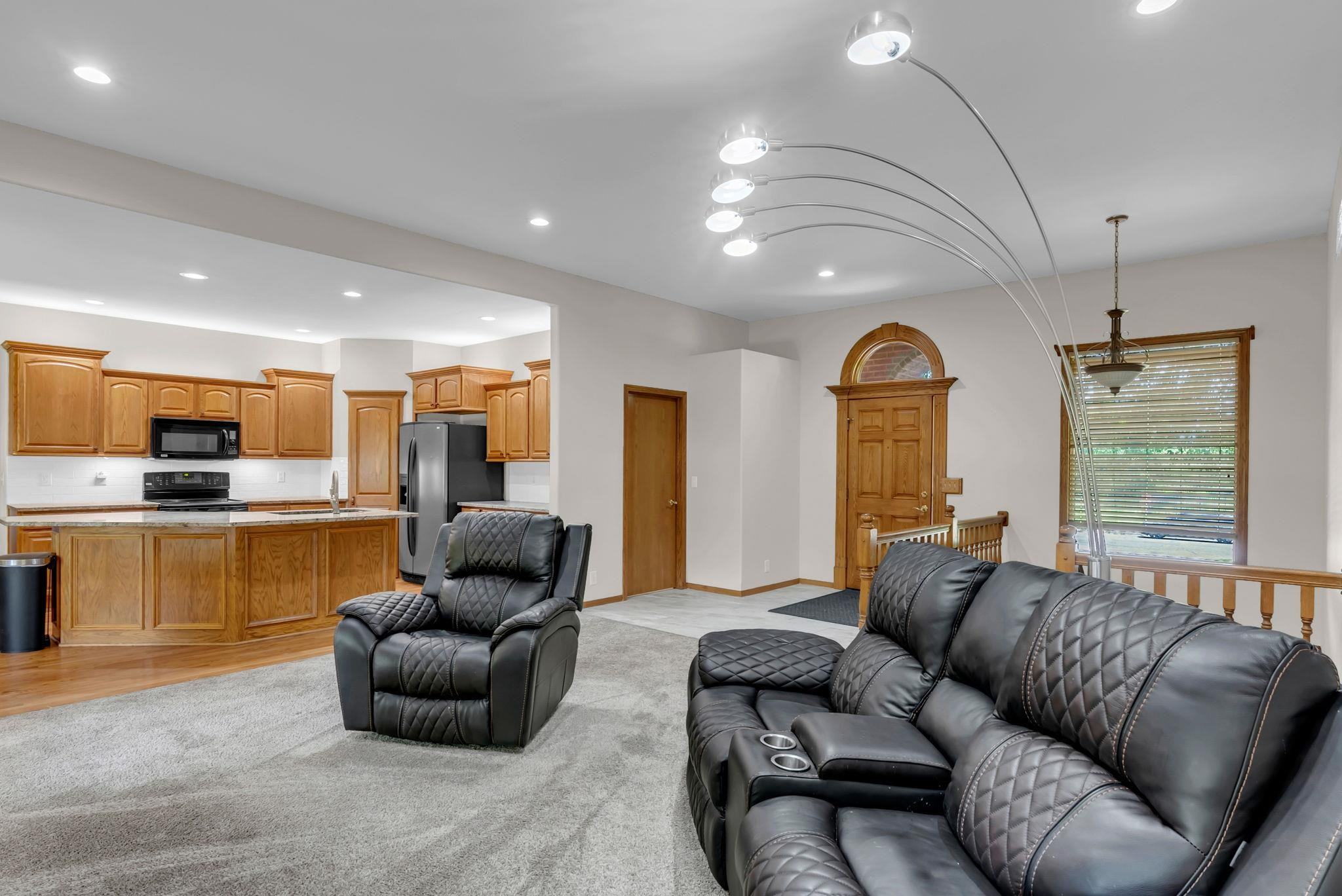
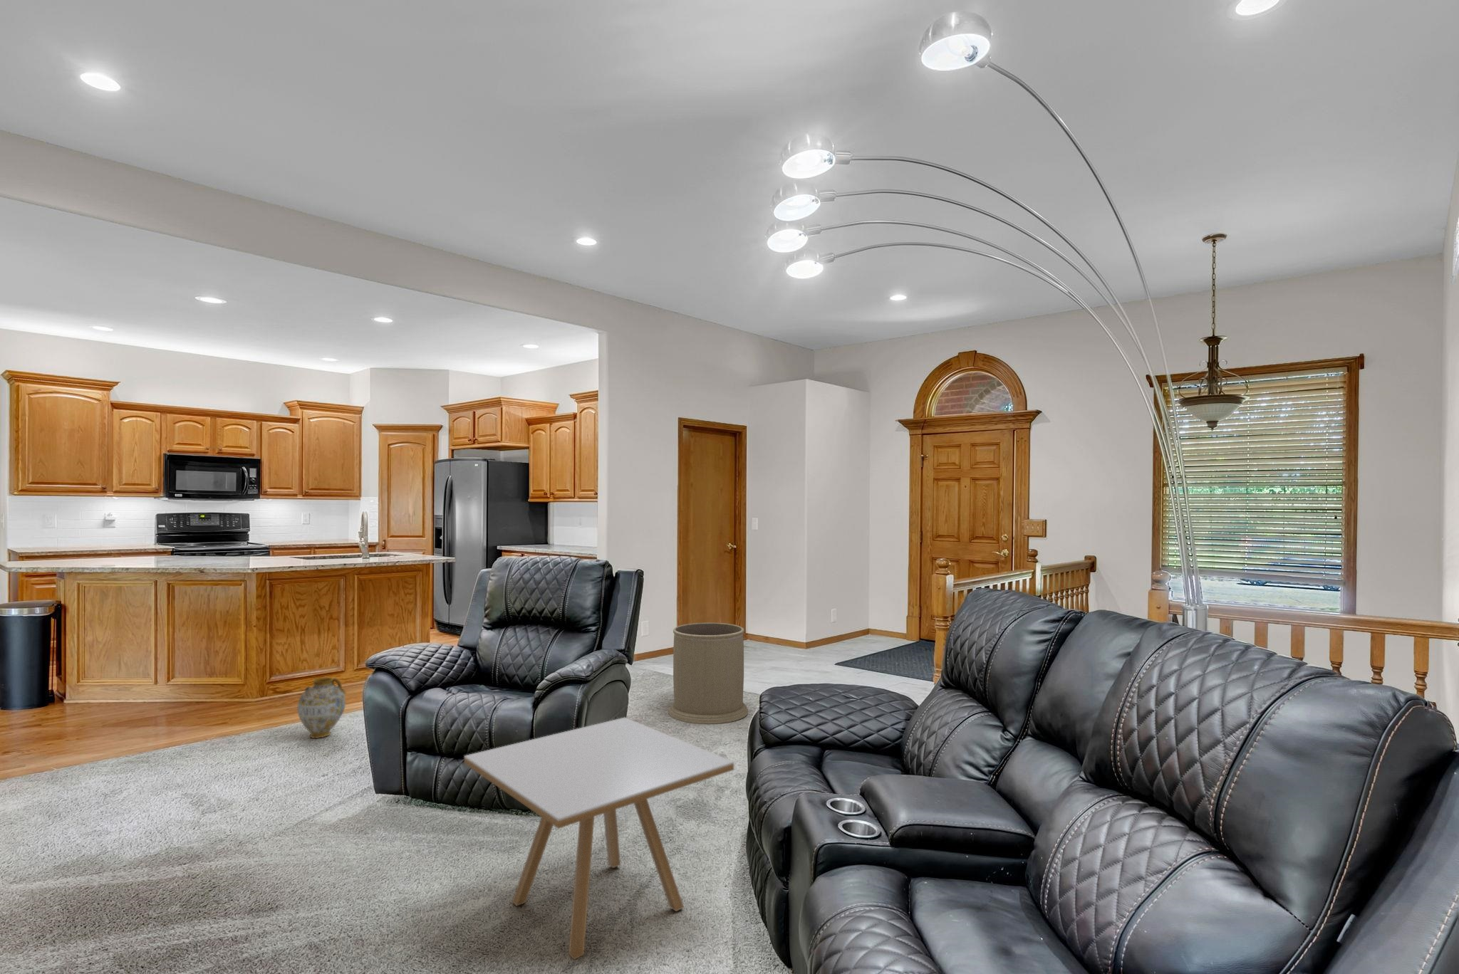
+ ceramic jug [297,676,347,739]
+ trash can [669,622,749,725]
+ side table [464,717,735,961]
